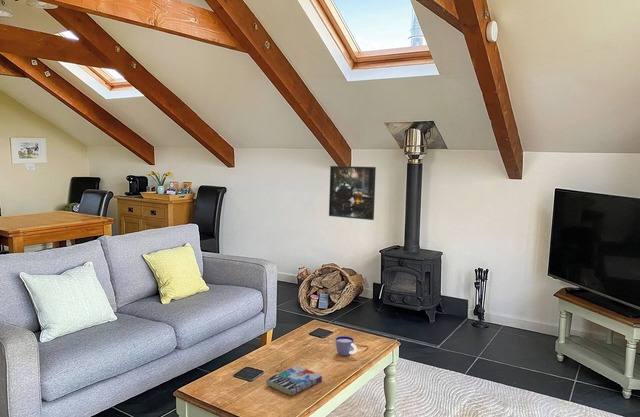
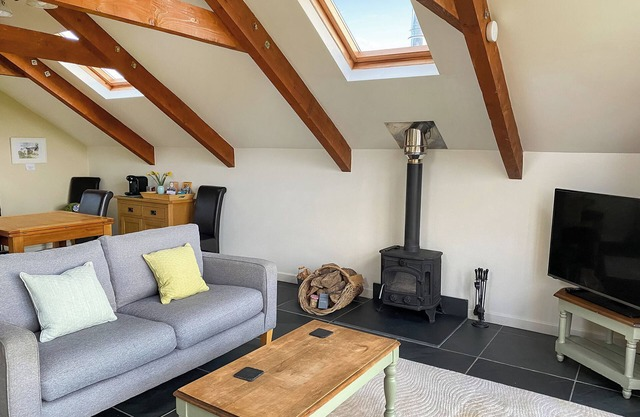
- cup [334,335,358,357]
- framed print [328,165,377,221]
- book [265,365,323,396]
